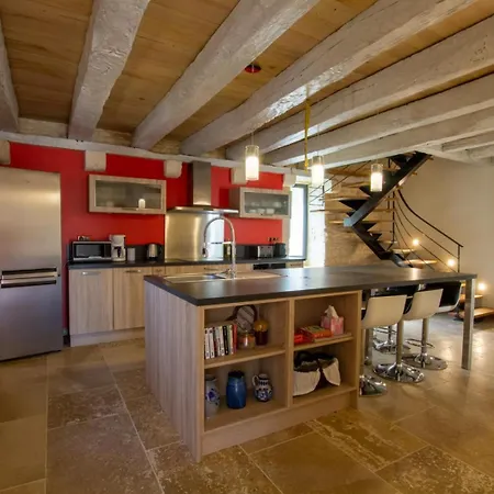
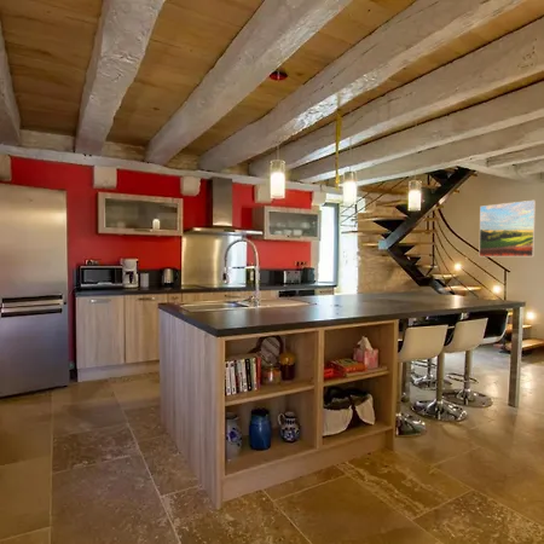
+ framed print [478,199,537,257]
